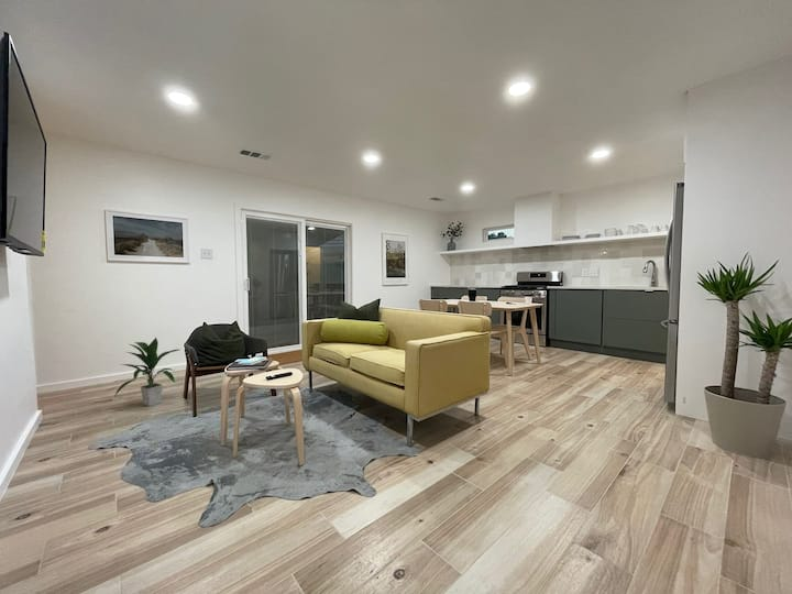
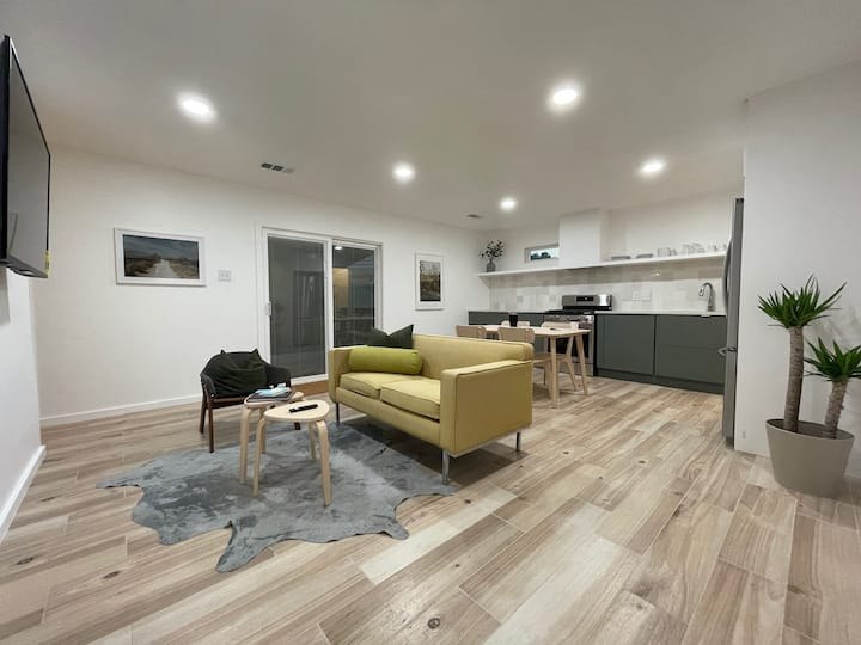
- indoor plant [113,337,179,407]
